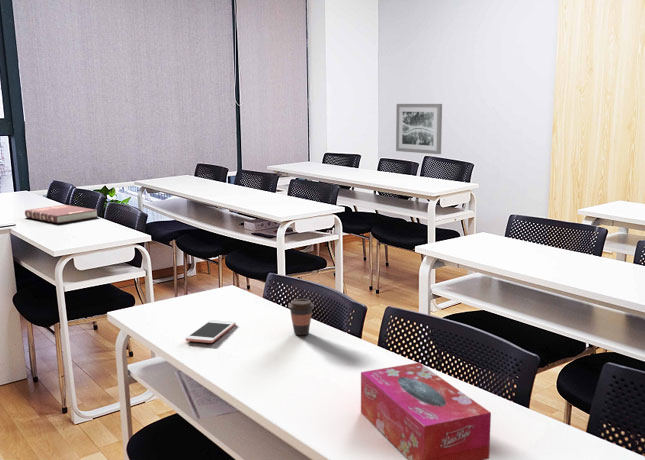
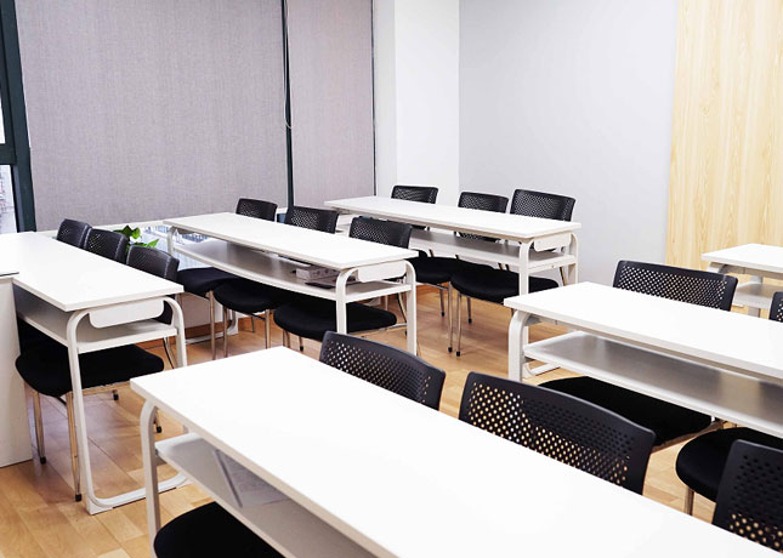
- cell phone [185,319,237,344]
- wall art [395,103,443,155]
- coffee cup [287,298,315,336]
- book [24,204,99,224]
- tissue box [360,362,492,460]
